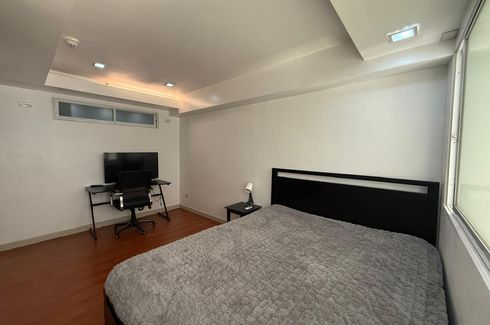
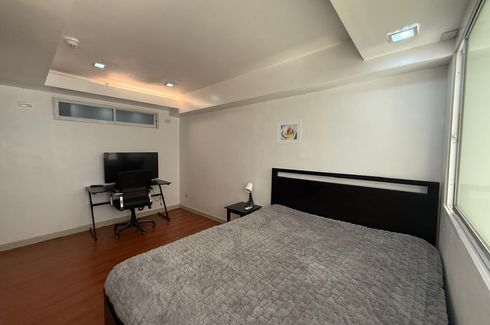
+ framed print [276,118,303,145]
